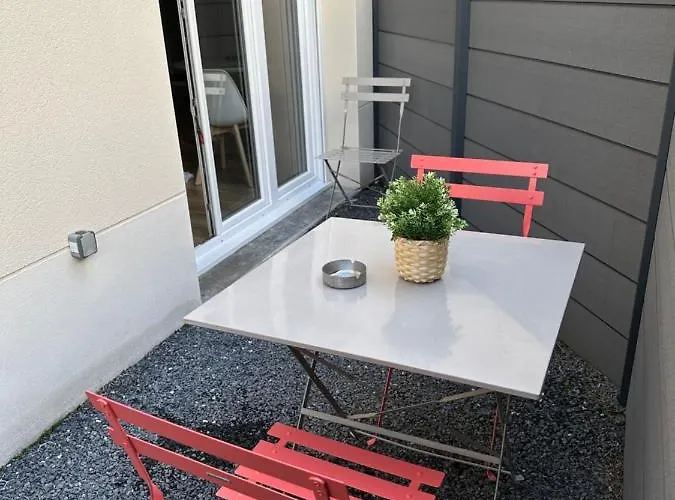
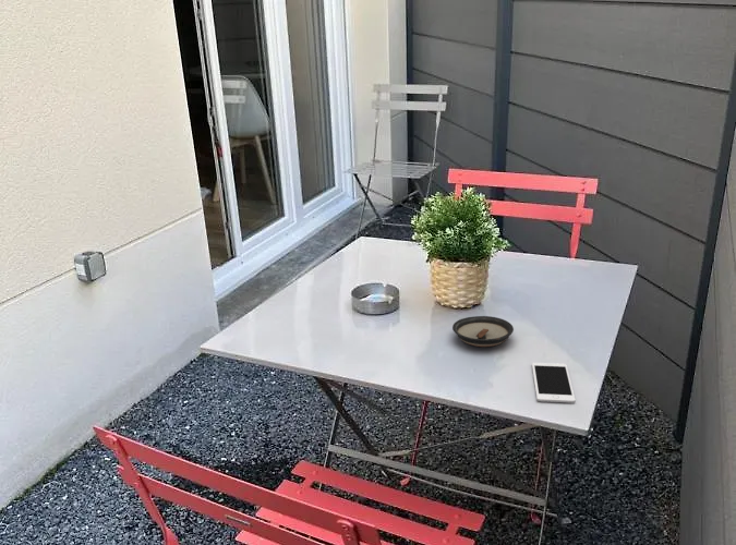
+ cell phone [531,362,577,403]
+ saucer [451,315,515,348]
